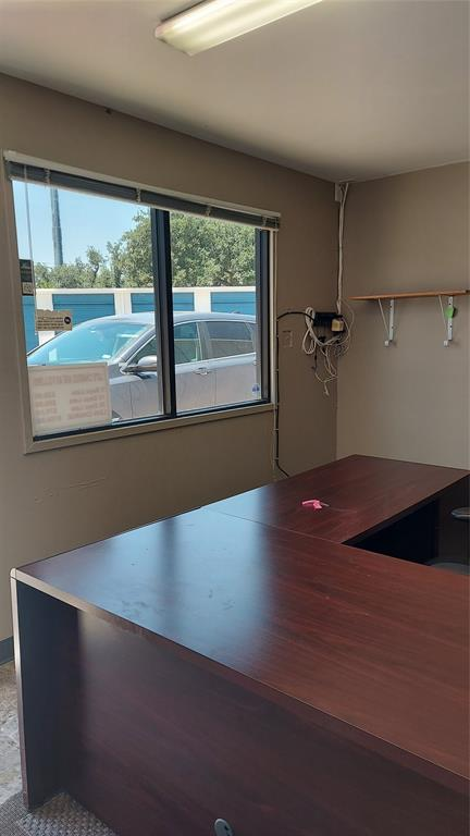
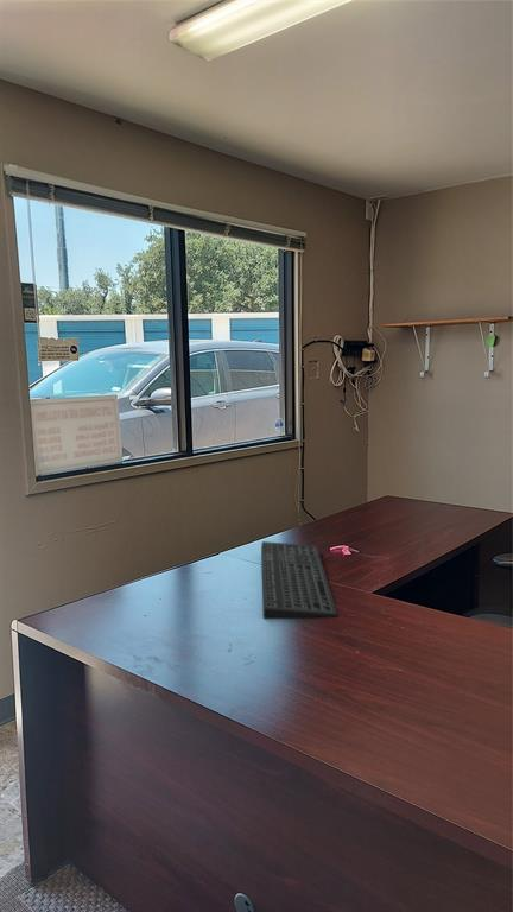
+ keyboard [260,540,338,619]
